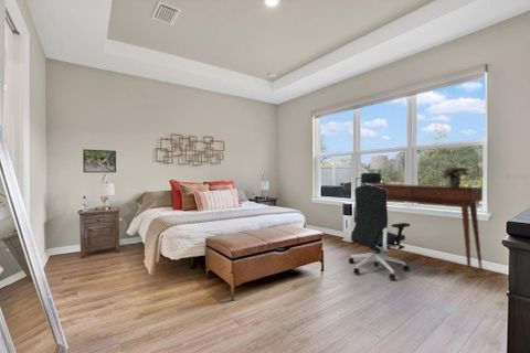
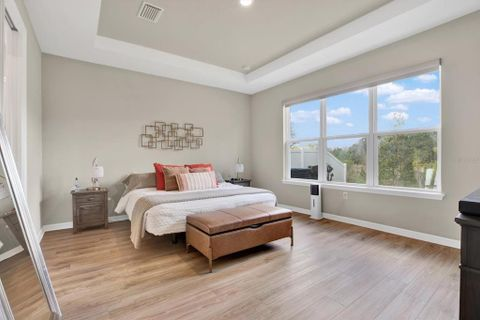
- office chair [348,172,411,281]
- potted plant [441,165,473,188]
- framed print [82,148,117,173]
- table lamp [369,154,391,184]
- desk [364,183,484,278]
